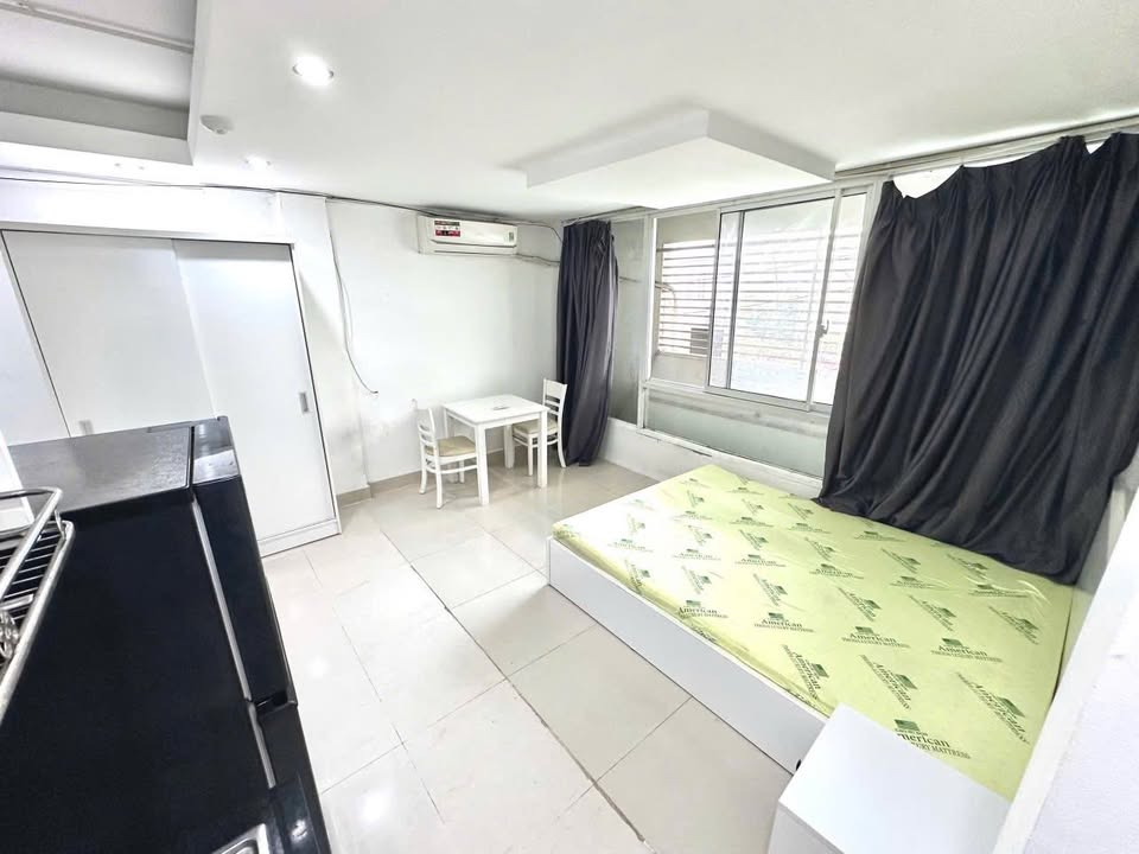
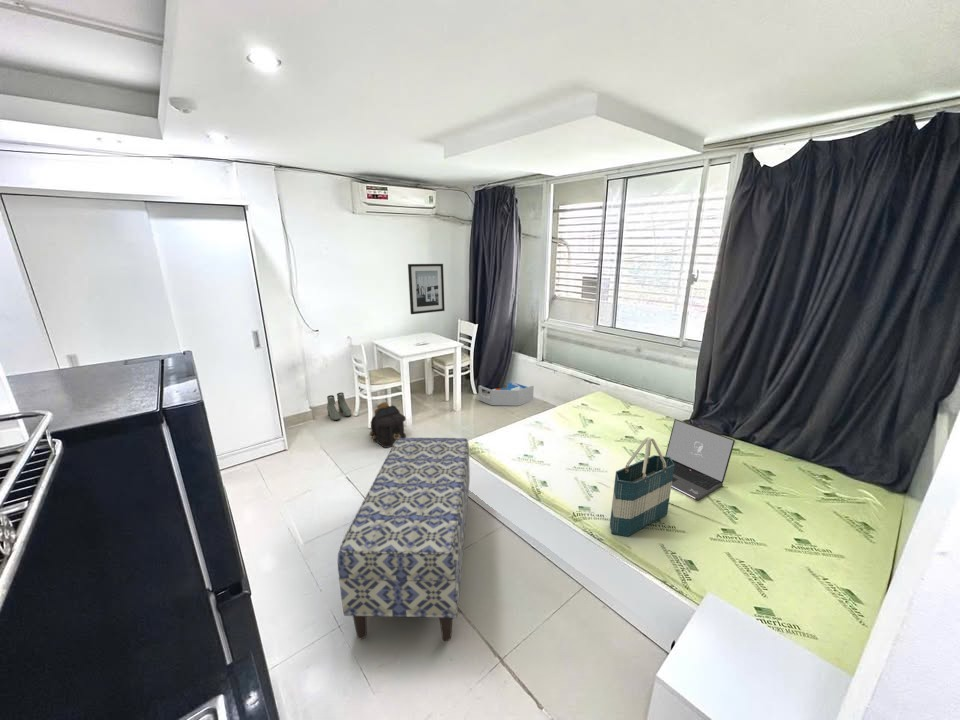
+ laptop [664,418,736,501]
+ wall art [407,263,446,315]
+ bench [337,437,471,642]
+ storage bin [478,382,535,407]
+ backpack [368,401,407,449]
+ boots [326,392,352,421]
+ tote bag [609,436,674,538]
